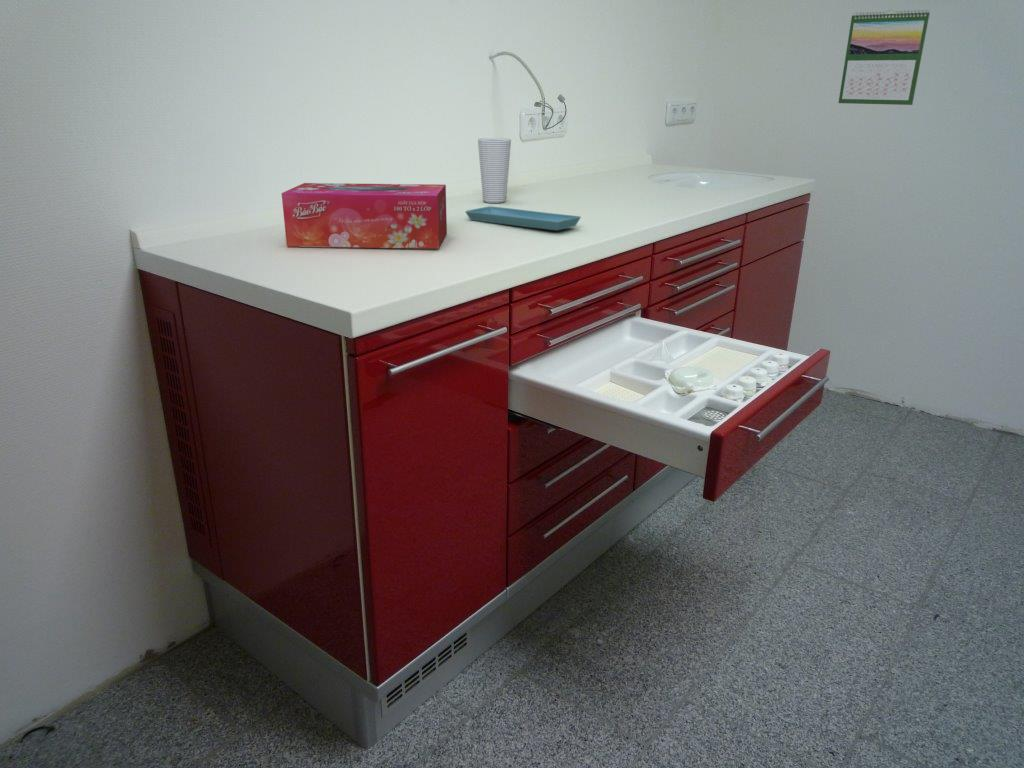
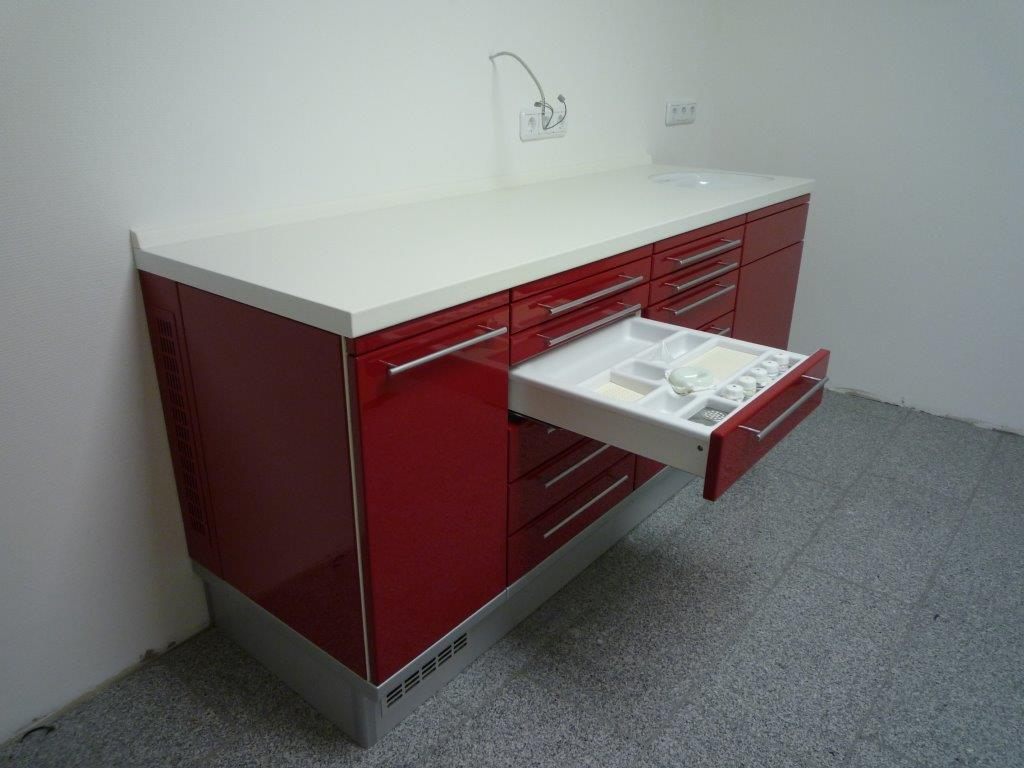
- tissue box [281,182,448,250]
- saucer [464,205,582,231]
- cup [477,137,512,204]
- calendar [837,8,931,106]
